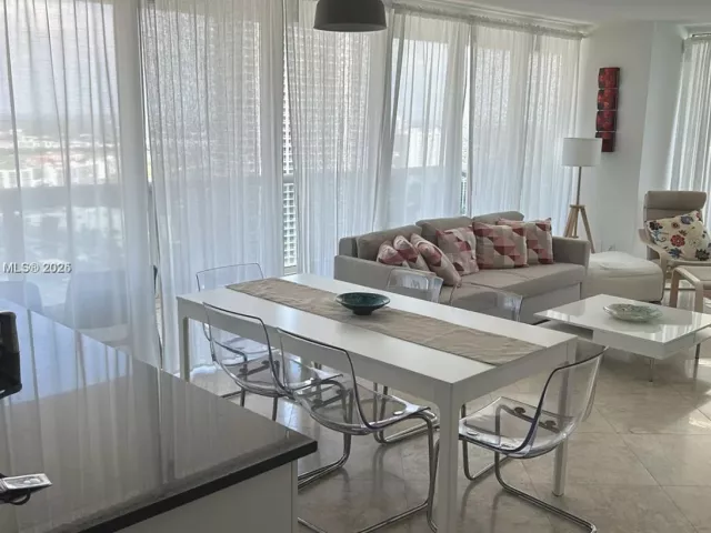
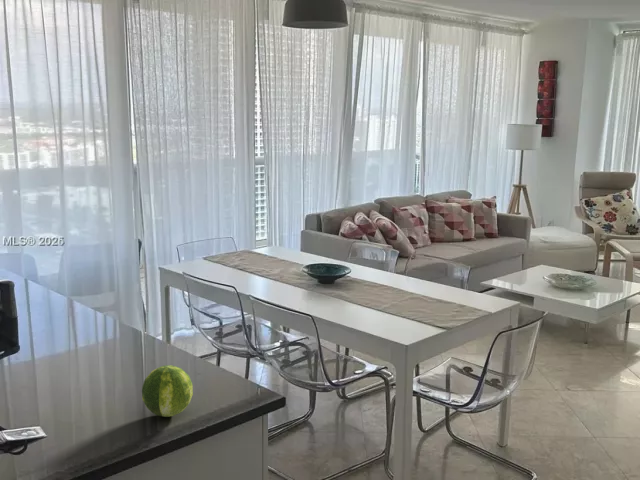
+ fruit [141,364,194,418]
